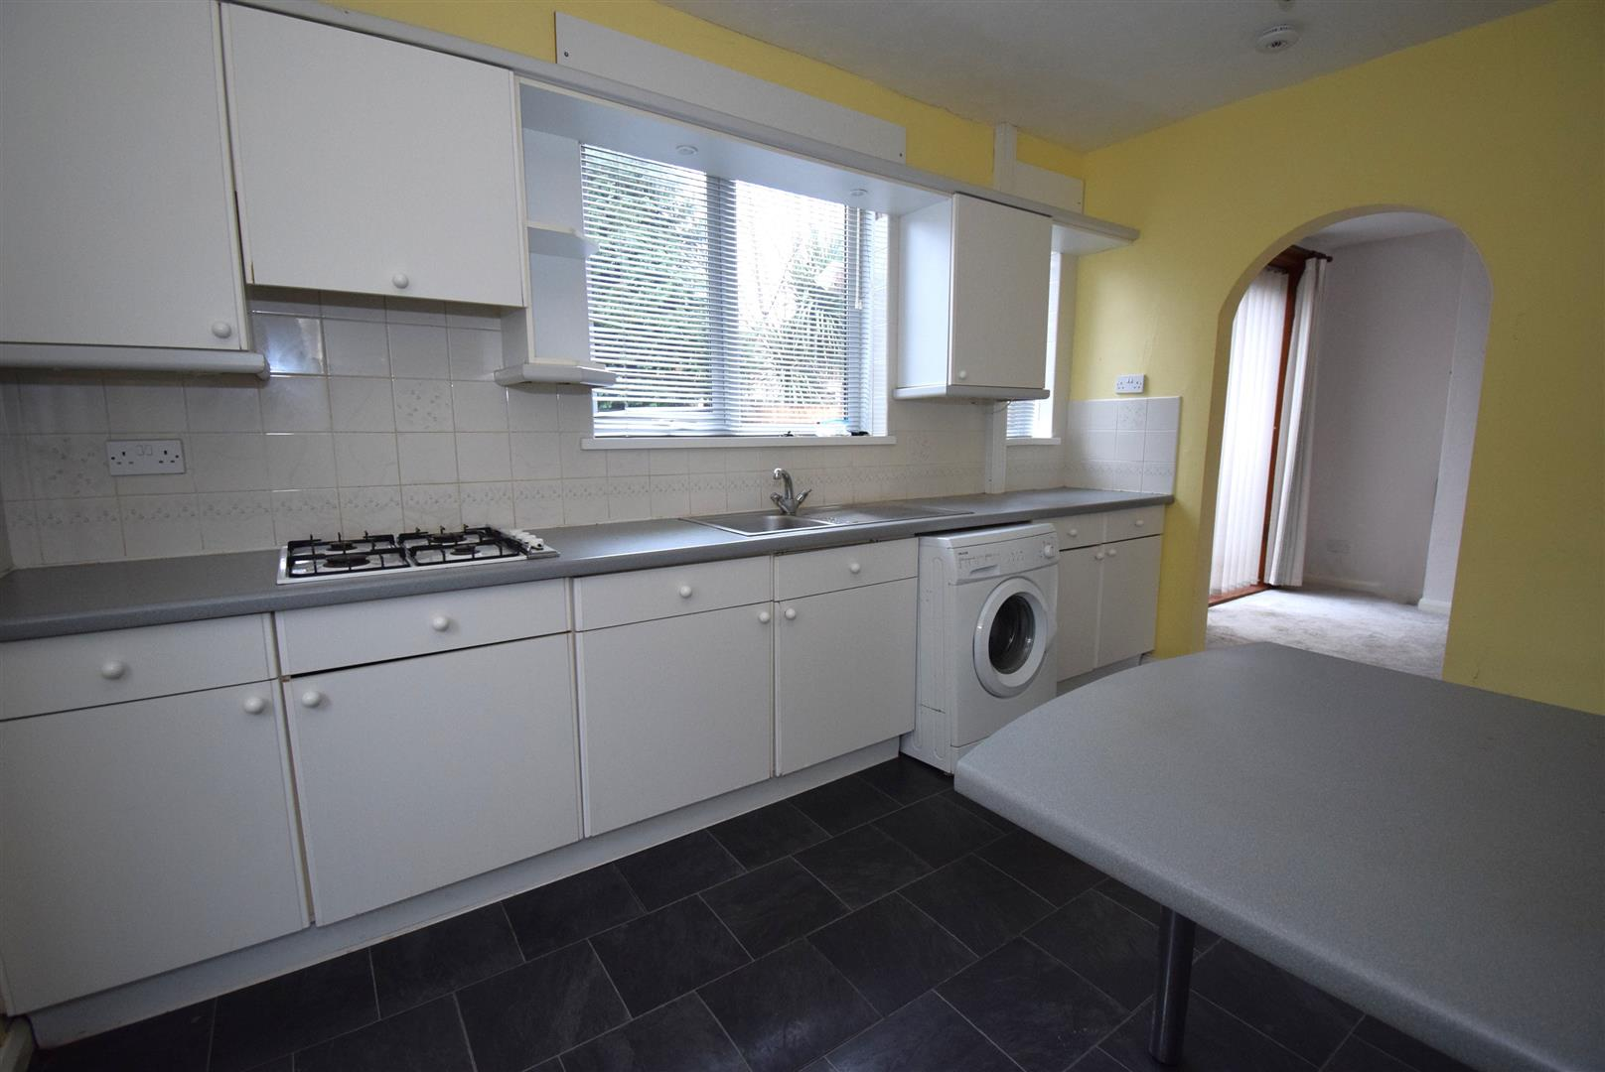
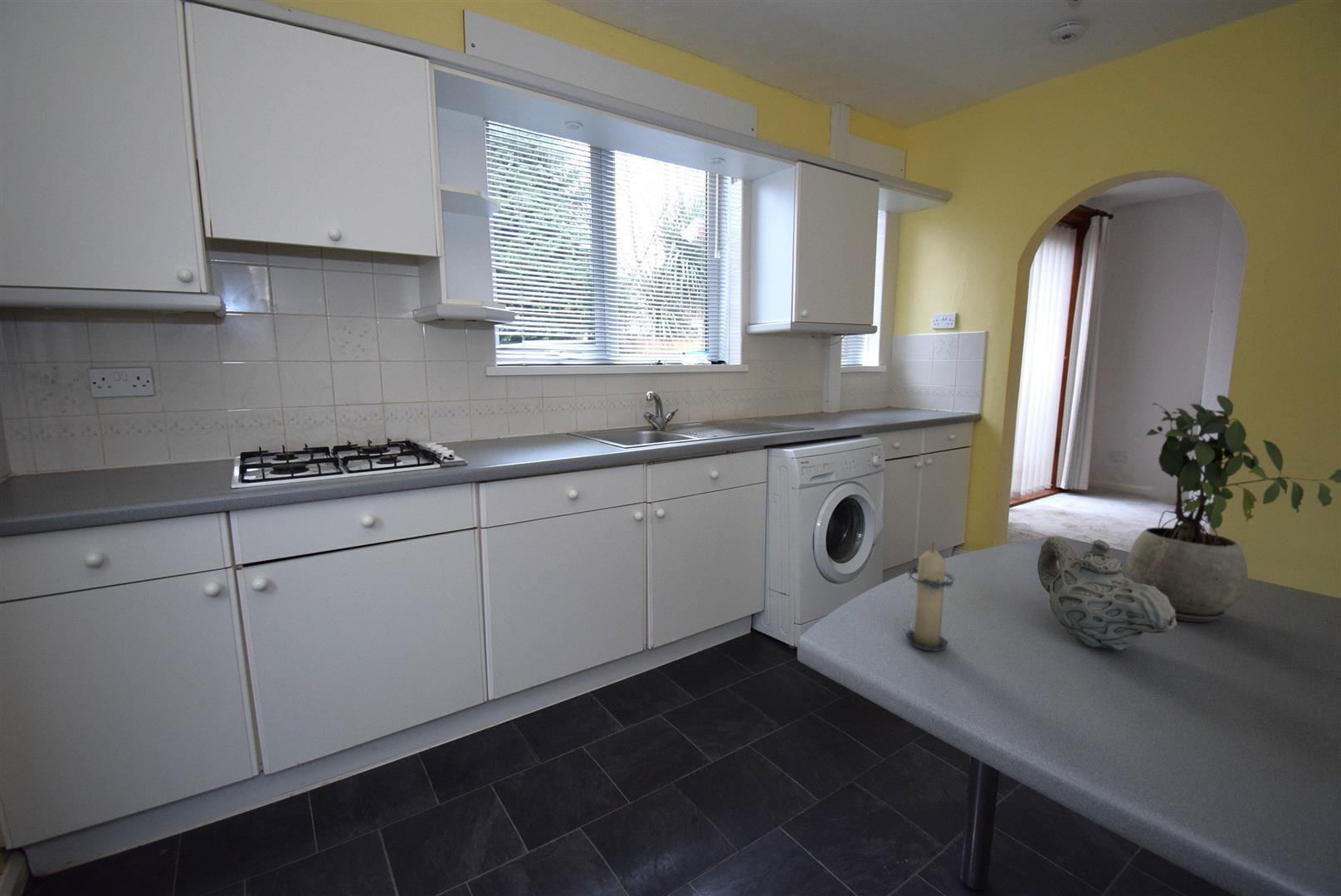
+ potted plant [1126,394,1341,623]
+ teapot [1036,536,1178,651]
+ candle [903,543,956,652]
